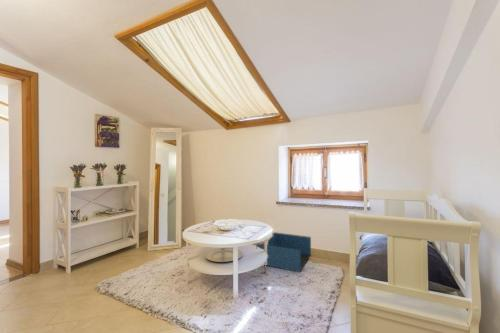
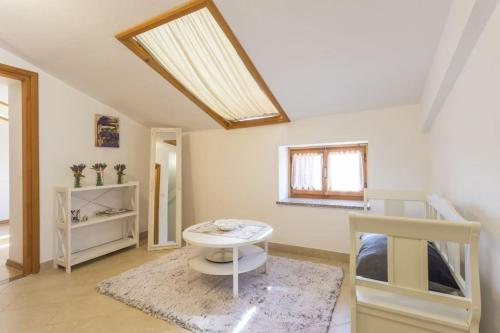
- storage bin [255,231,312,273]
